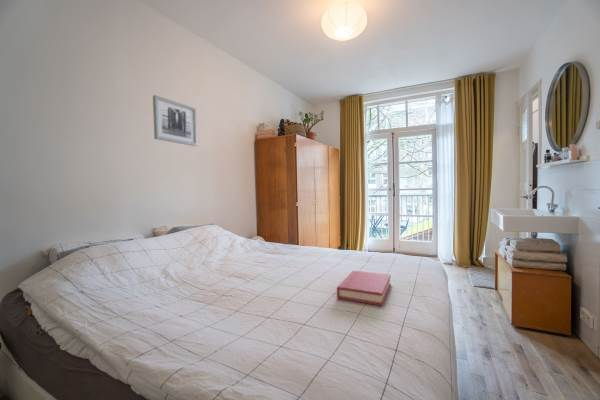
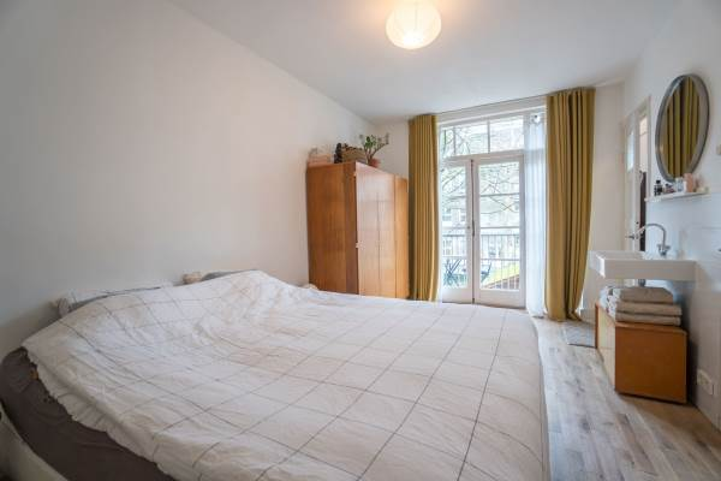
- hardback book [336,270,392,307]
- wall art [152,94,198,147]
